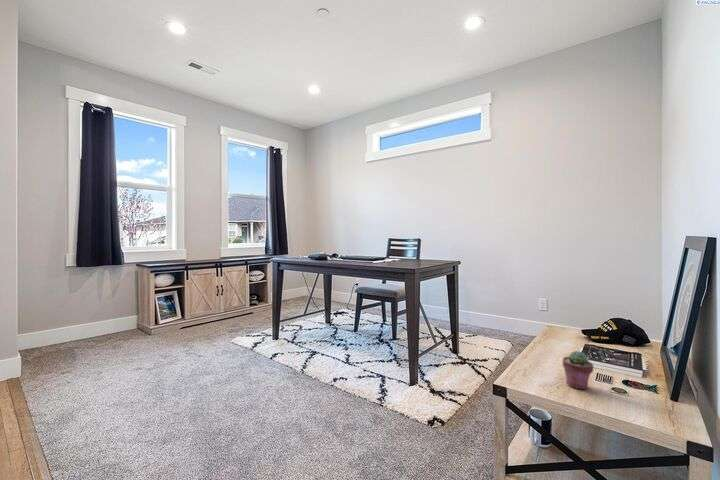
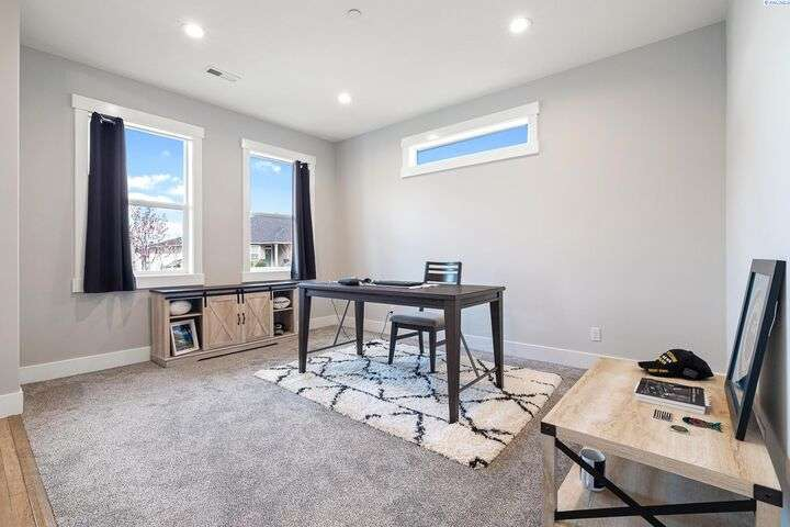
- potted succulent [561,350,594,390]
